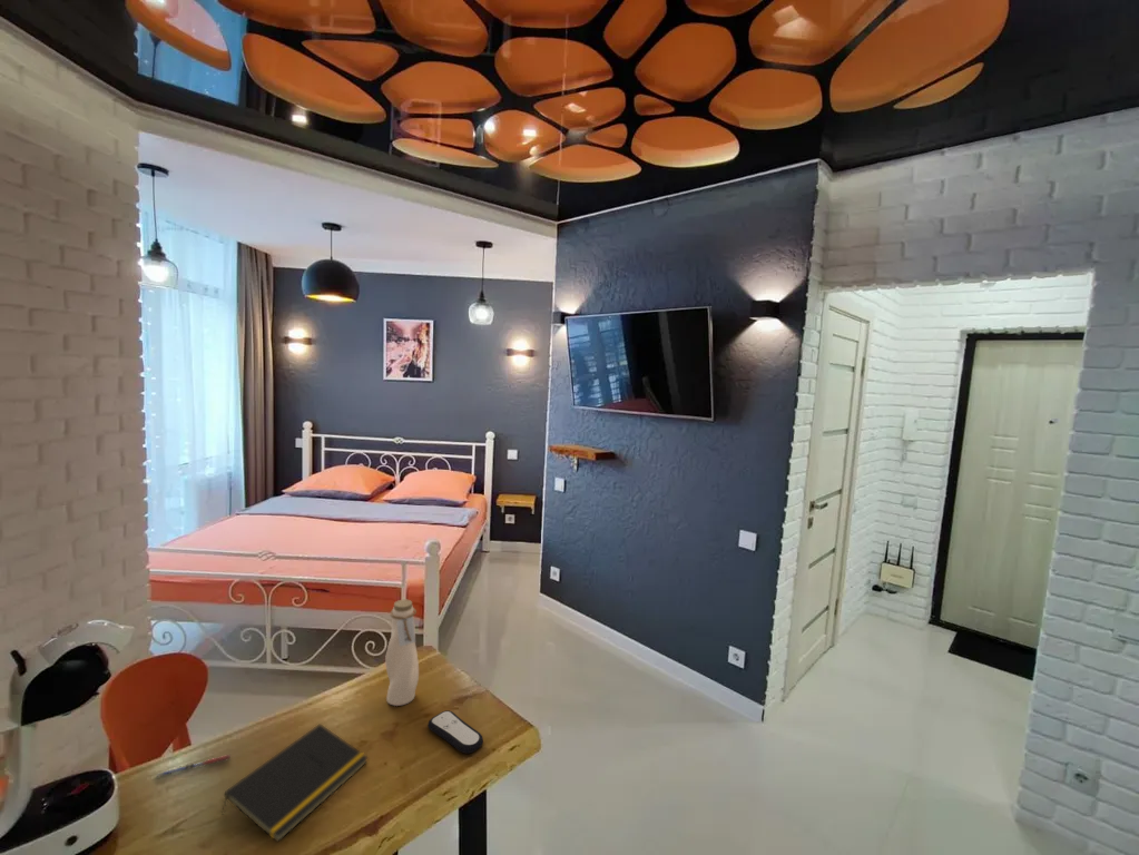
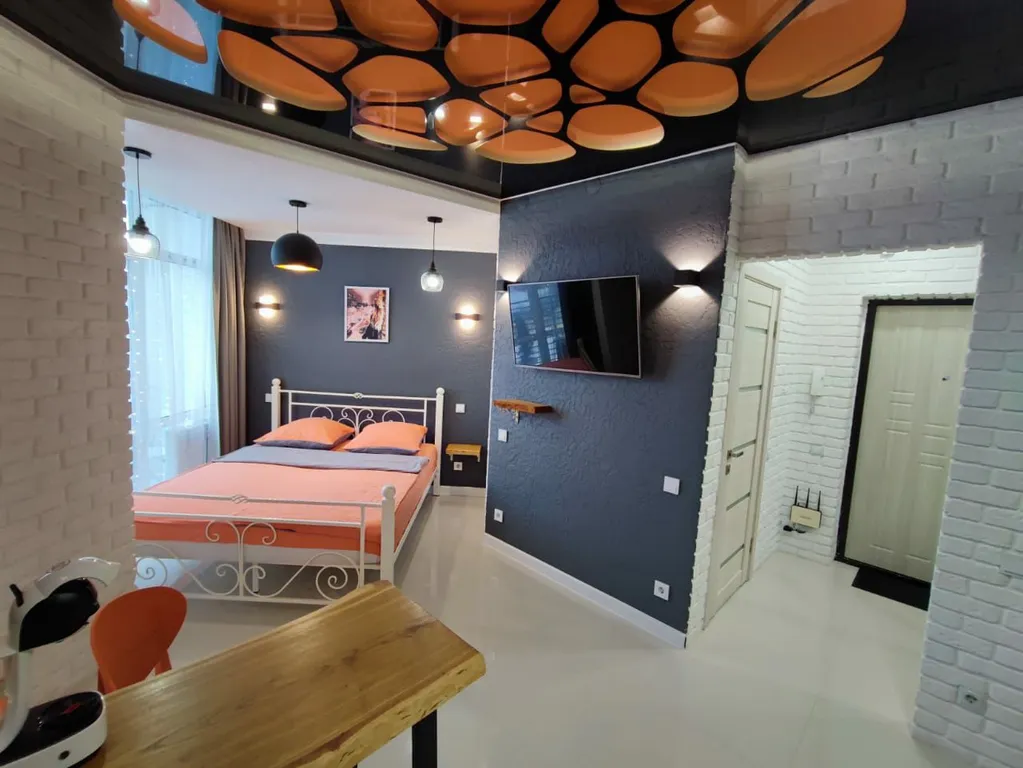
- pen [155,754,232,779]
- water bottle [384,599,420,707]
- remote control [426,709,484,755]
- notepad [220,723,370,843]
